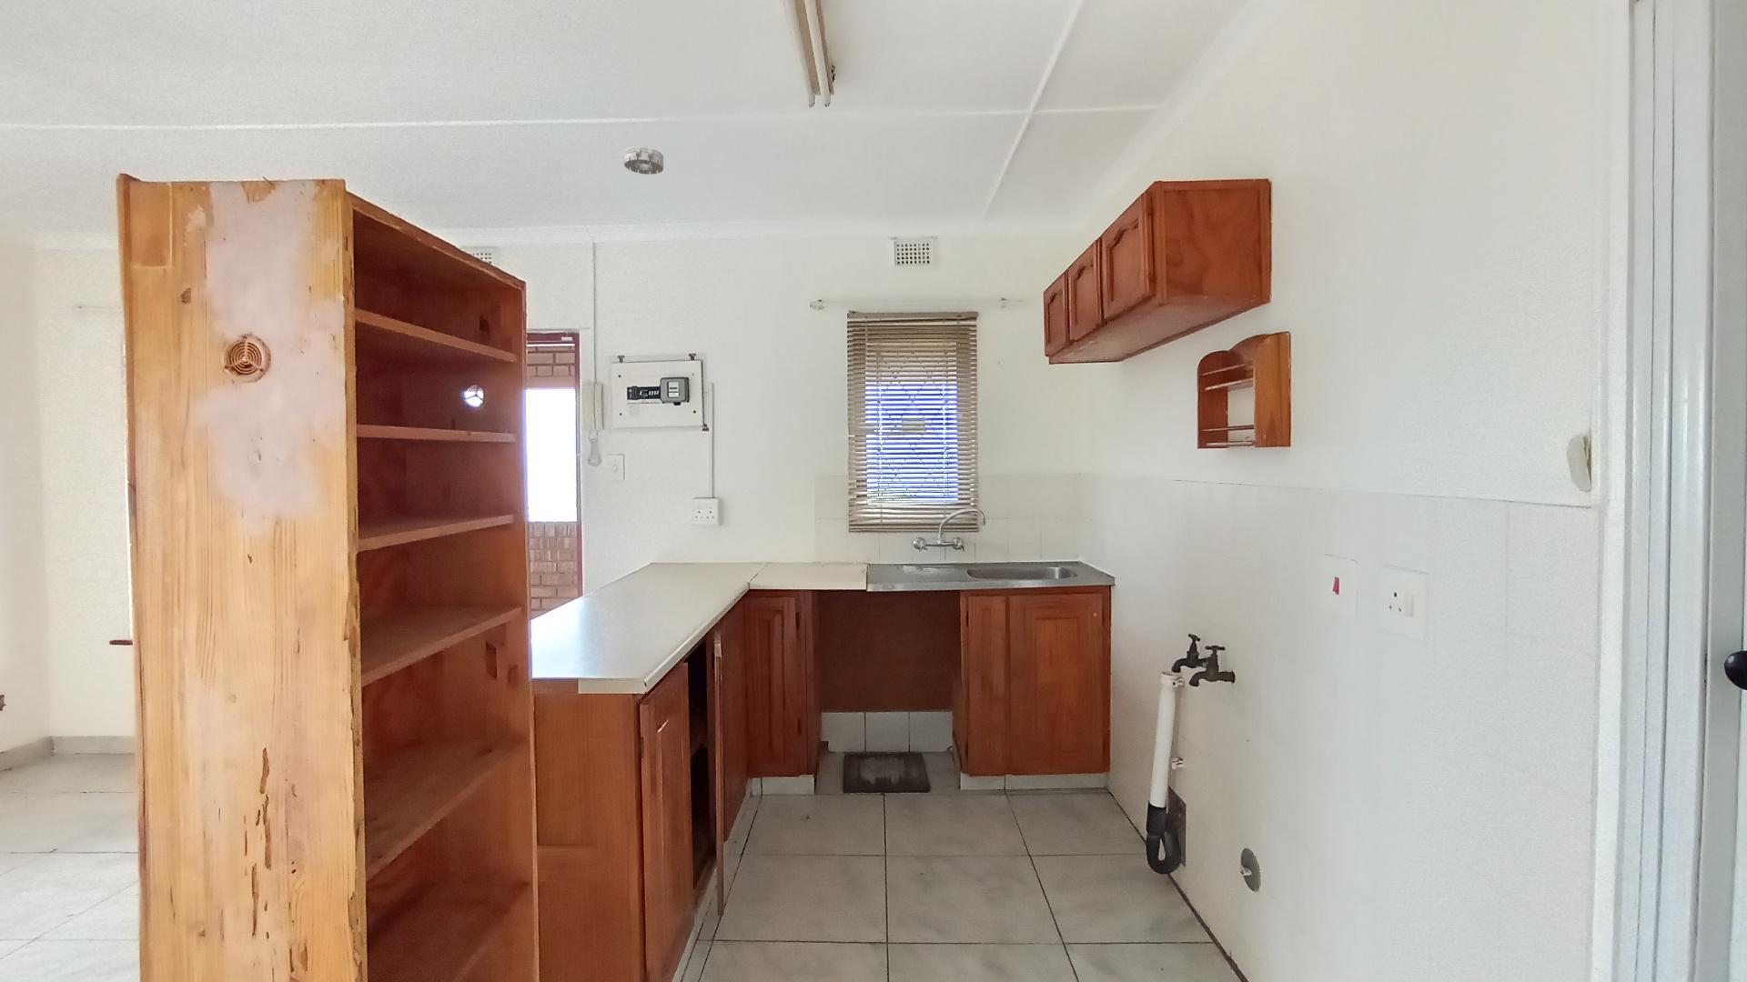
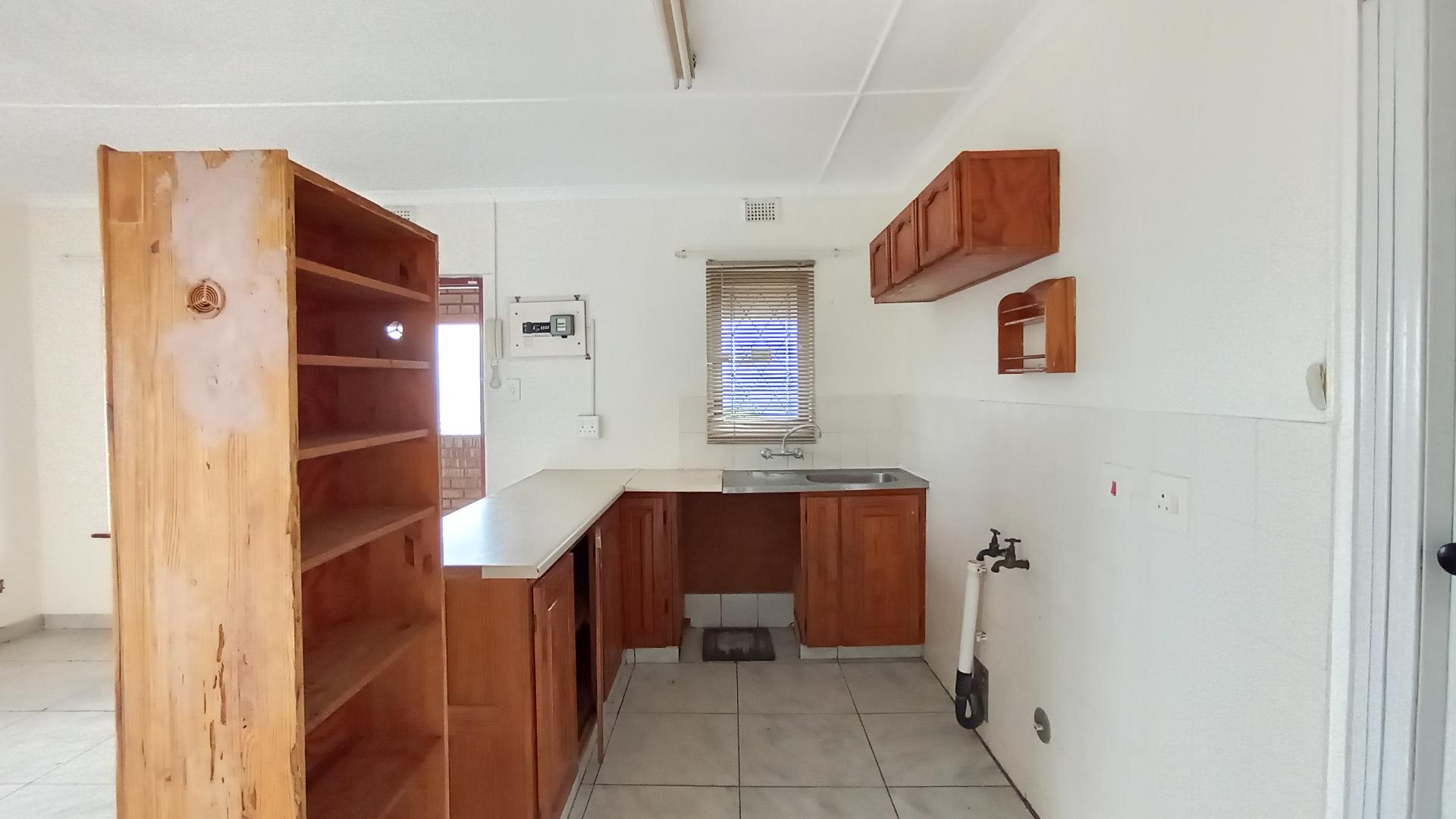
- smoke detector [623,145,665,175]
